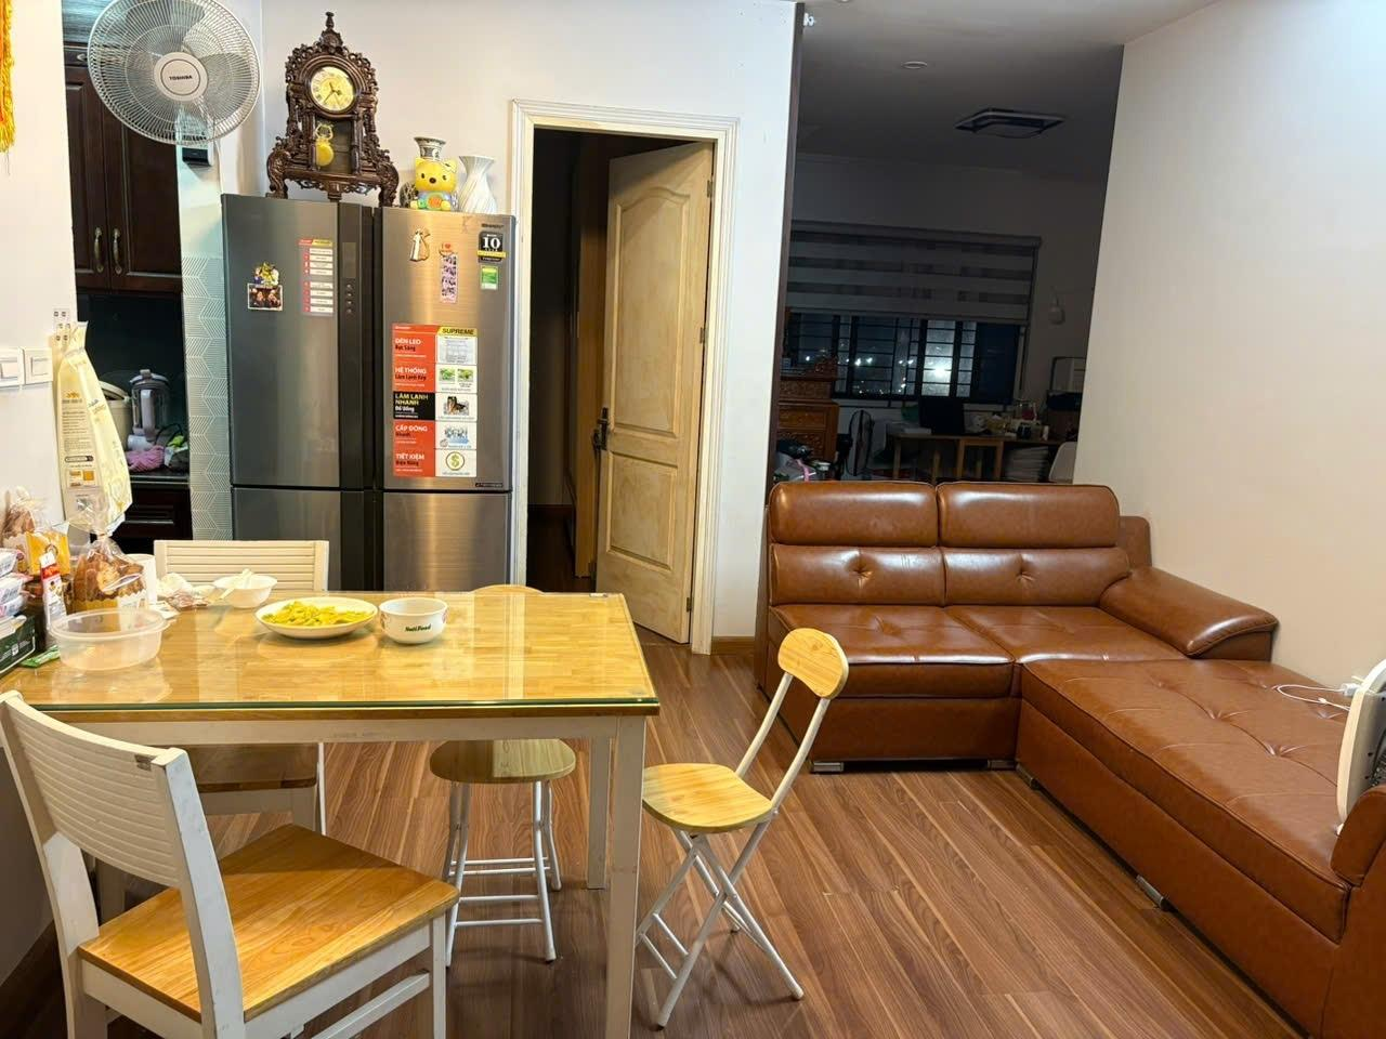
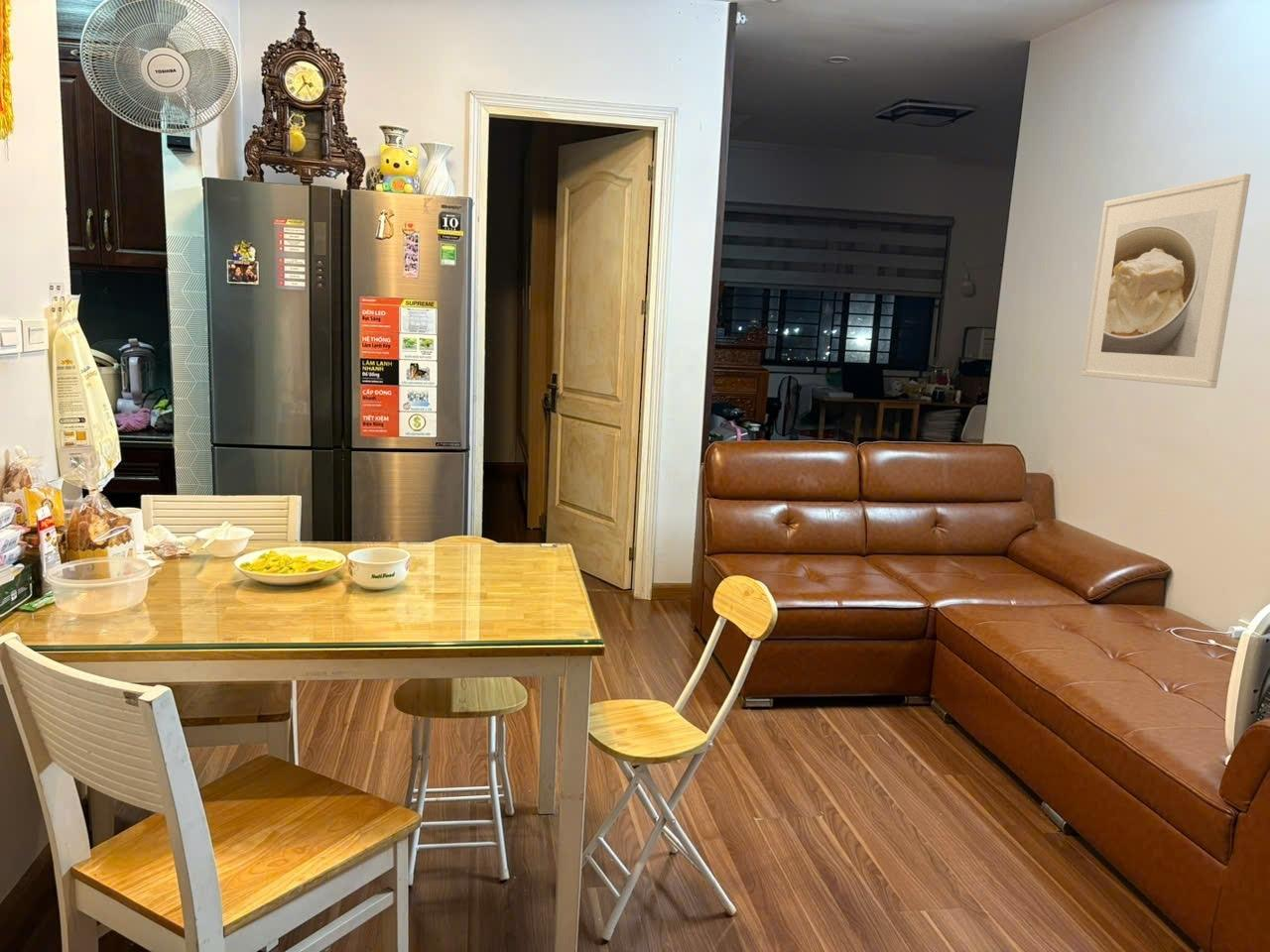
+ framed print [1080,173,1251,389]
